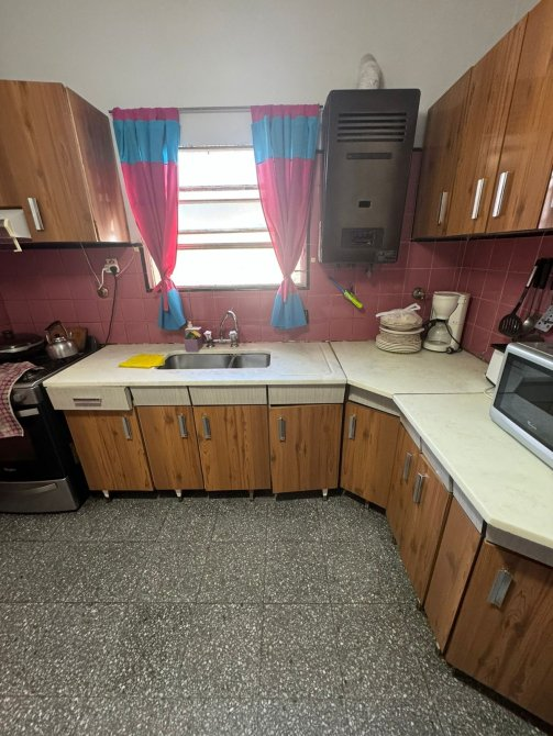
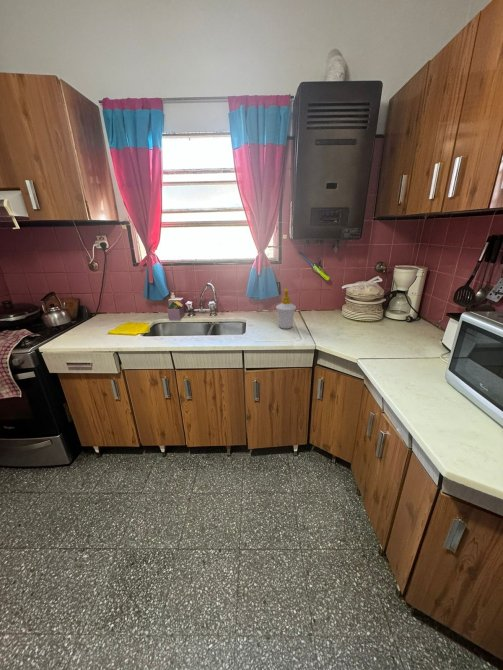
+ soap bottle [275,288,297,330]
